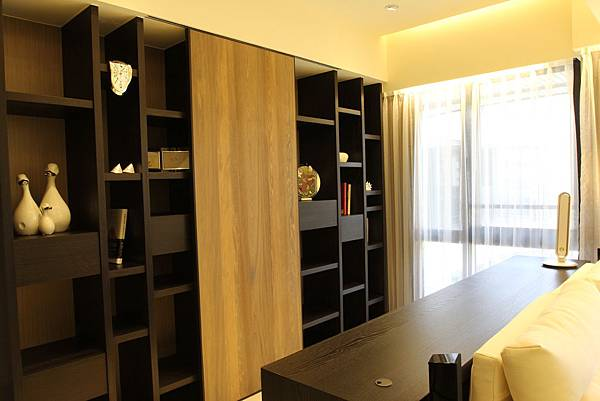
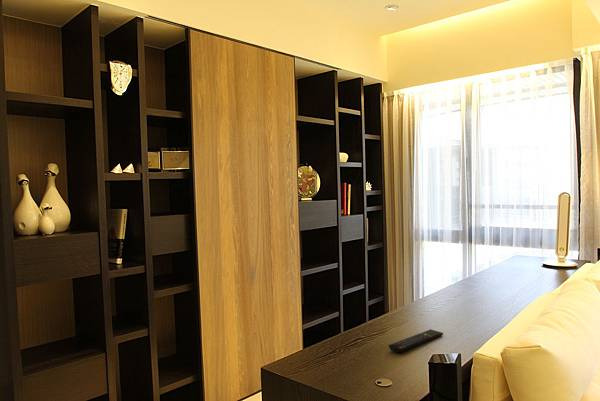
+ remote control [388,329,444,353]
